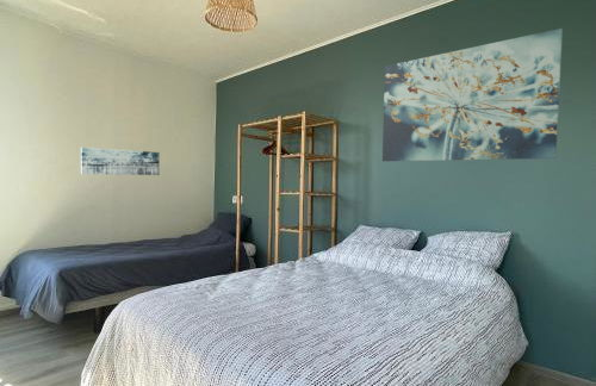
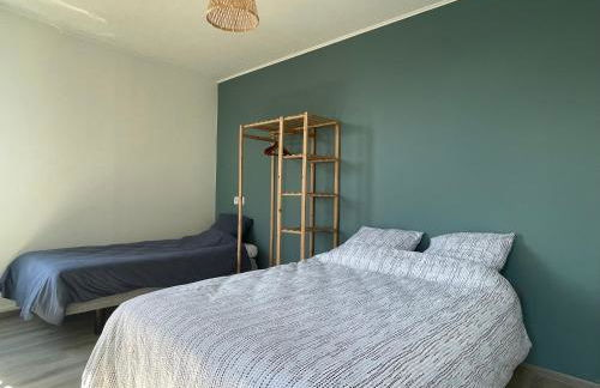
- wall art [80,147,161,176]
- wall art [381,27,564,162]
